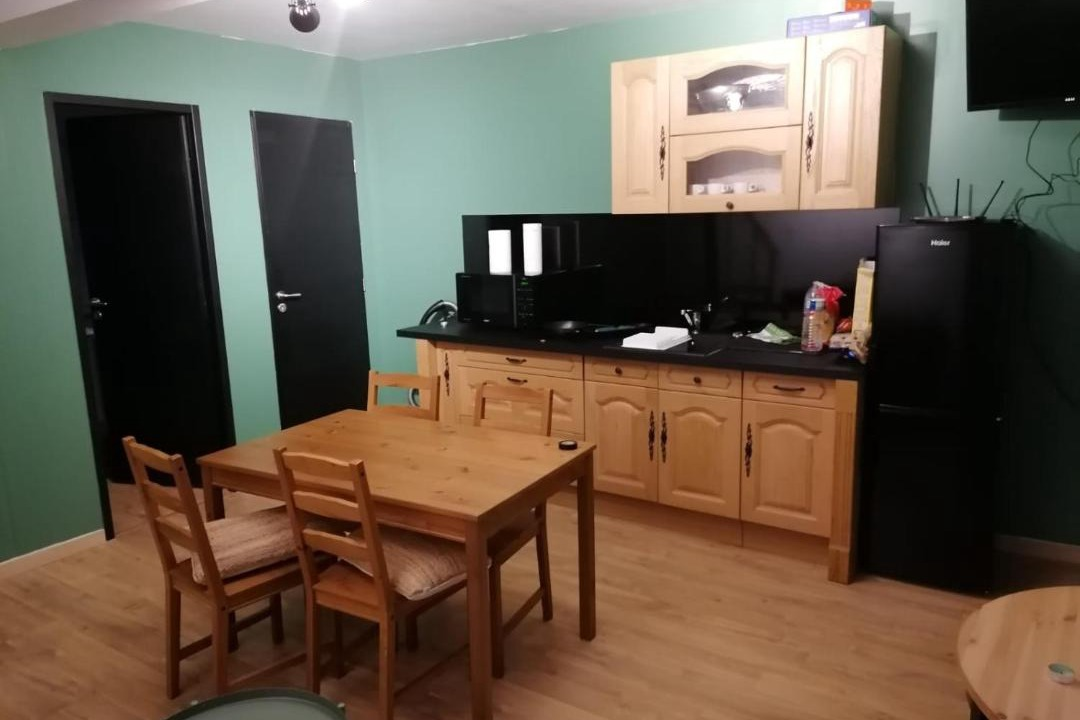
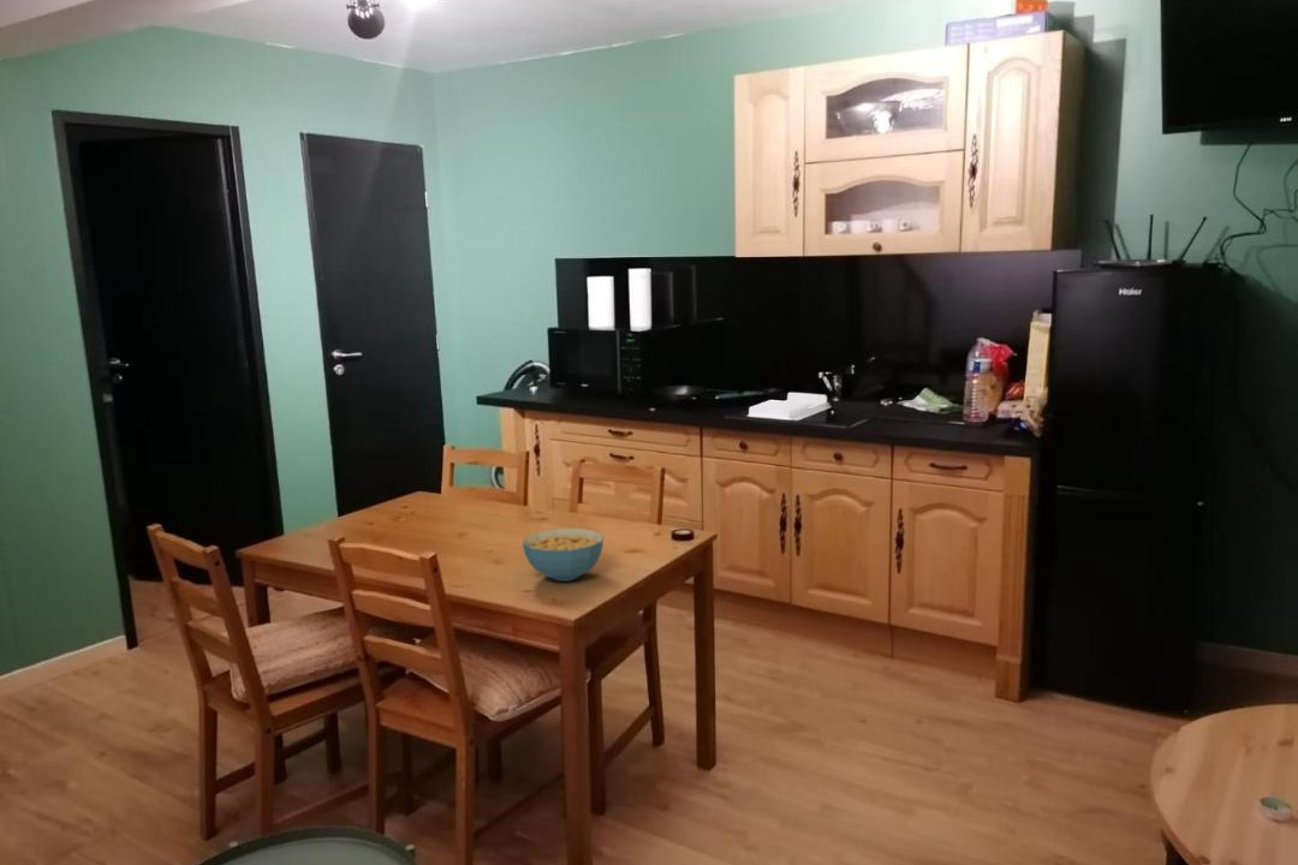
+ cereal bowl [522,527,605,583]
